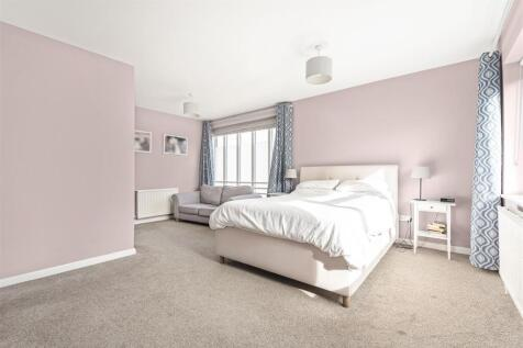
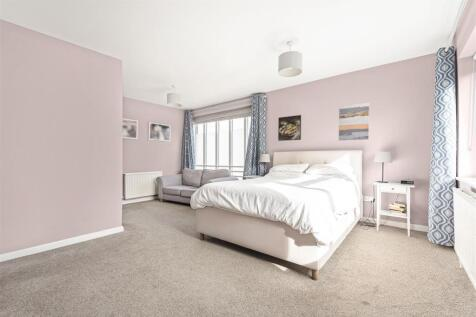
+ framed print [277,114,302,142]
+ wall art [338,102,370,141]
